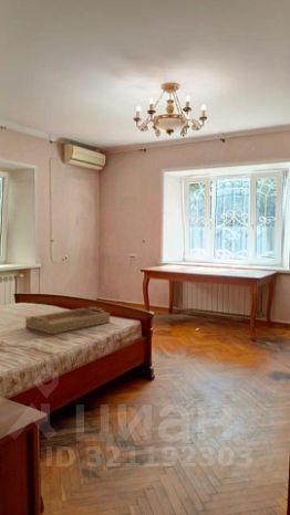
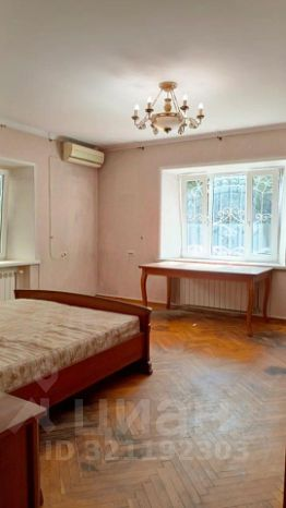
- serving tray [24,306,111,335]
